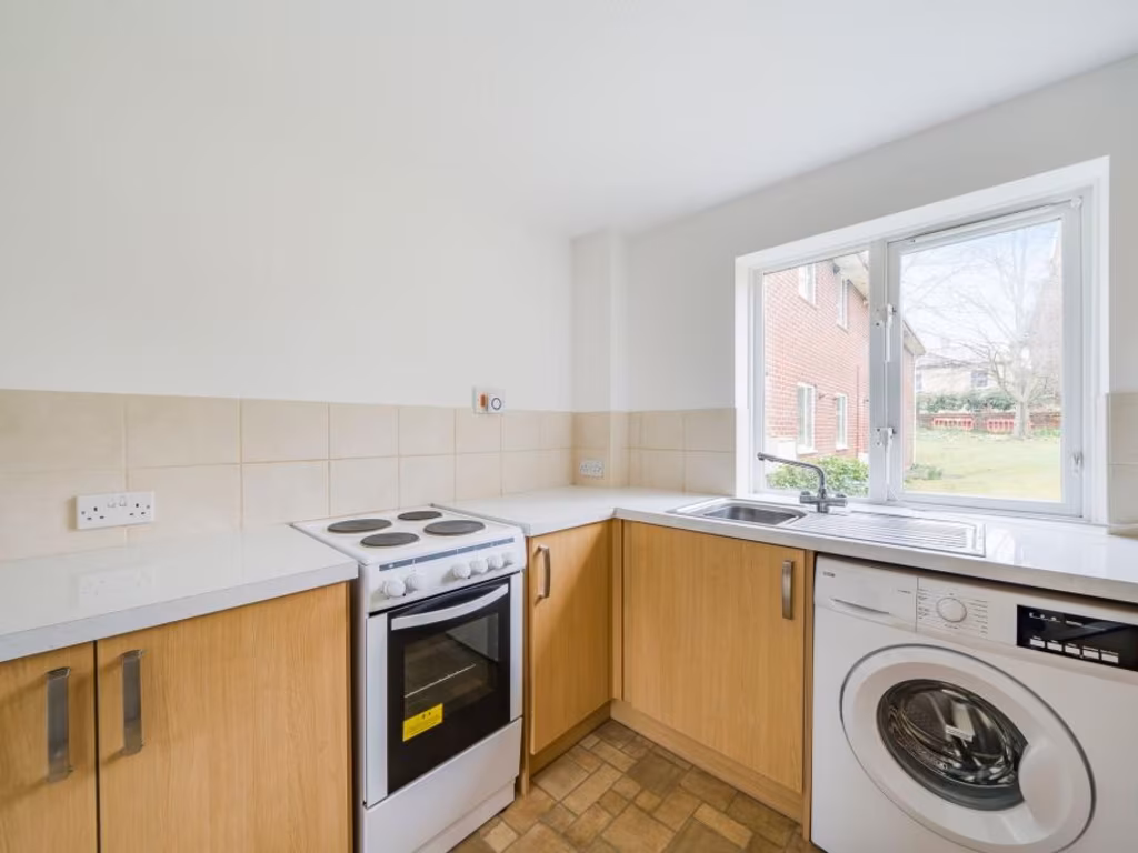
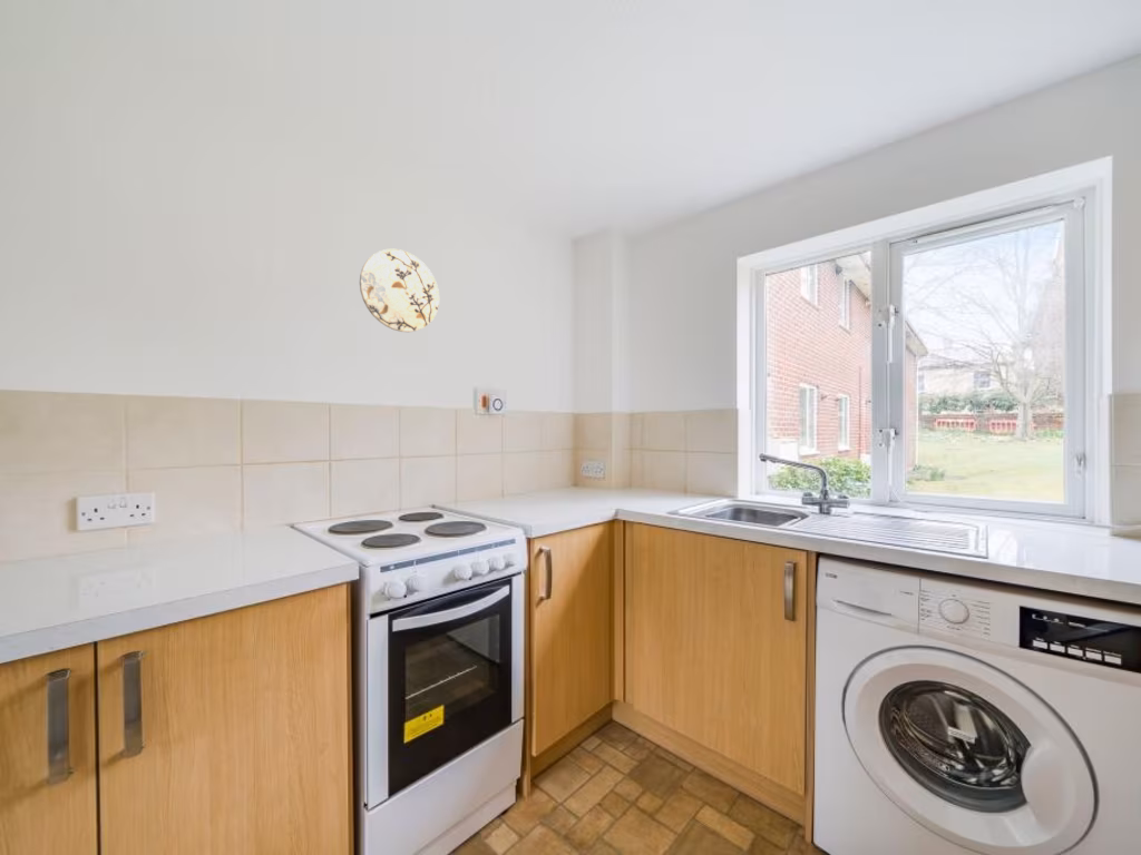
+ decorative plate [359,248,440,333]
